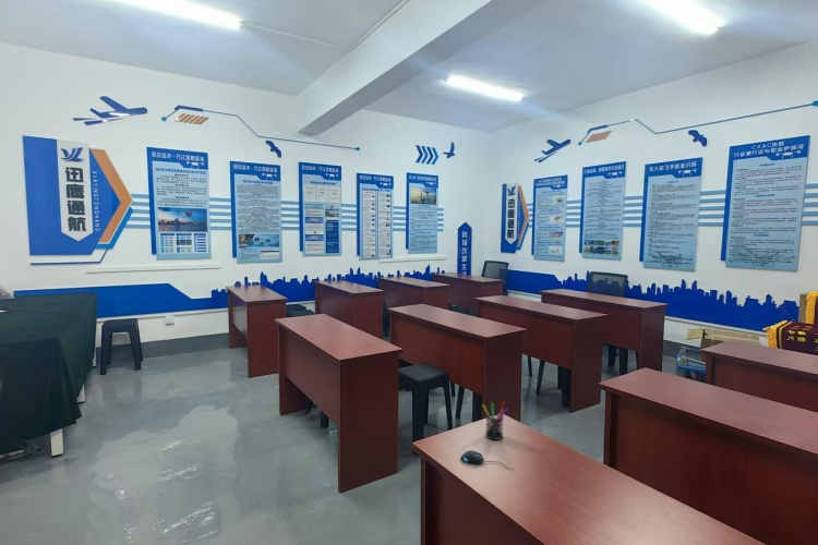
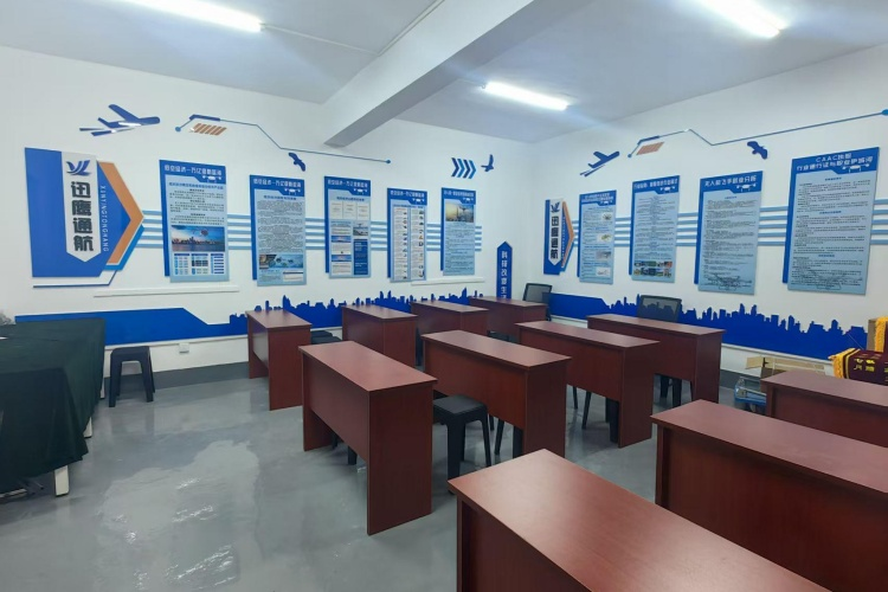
- pen holder [482,400,509,441]
- mouse [459,449,516,470]
